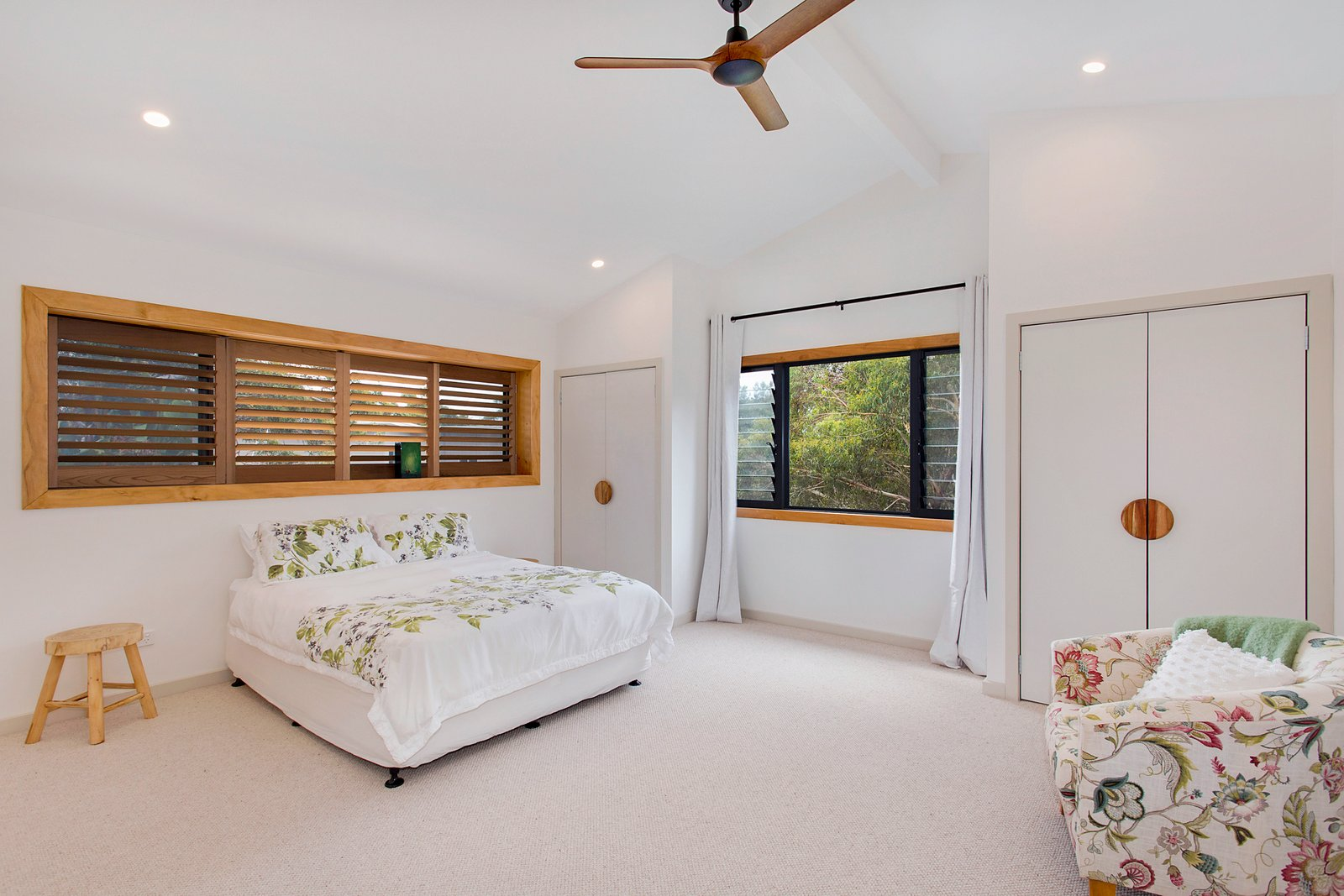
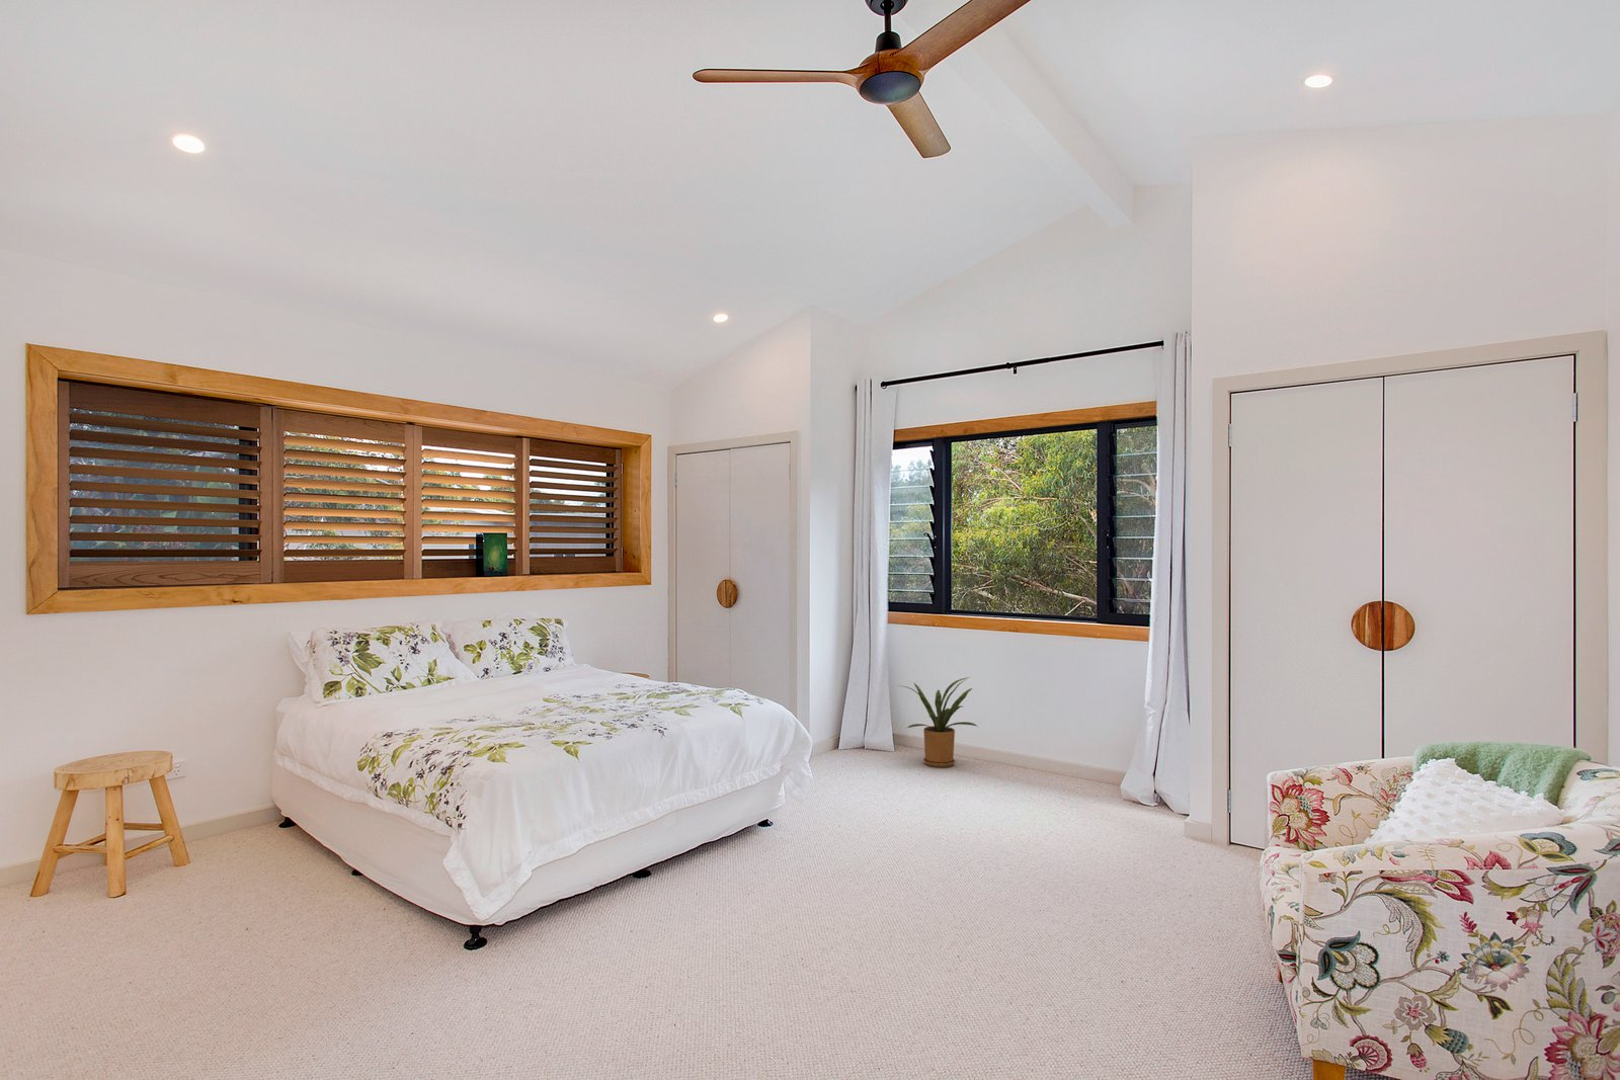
+ house plant [898,676,980,768]
